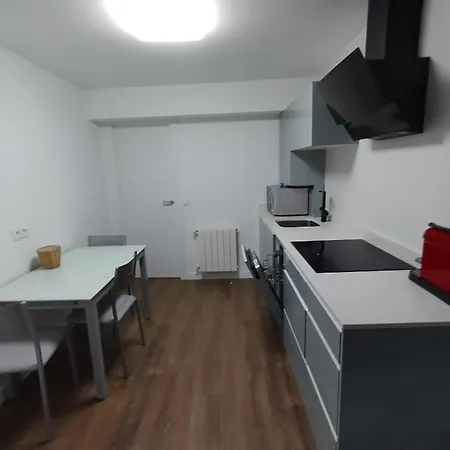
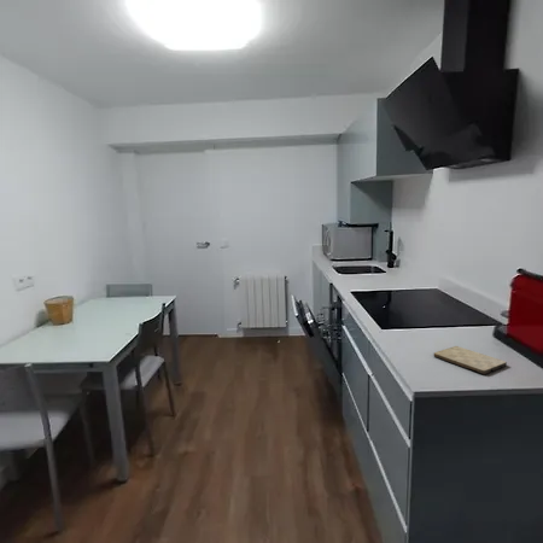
+ cutting board [433,345,508,375]
